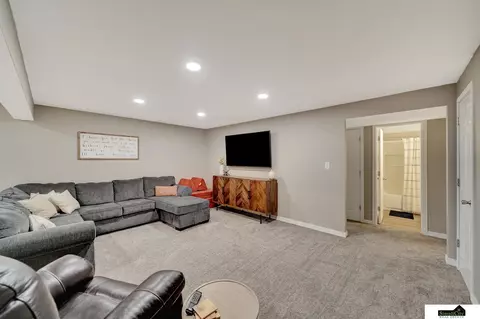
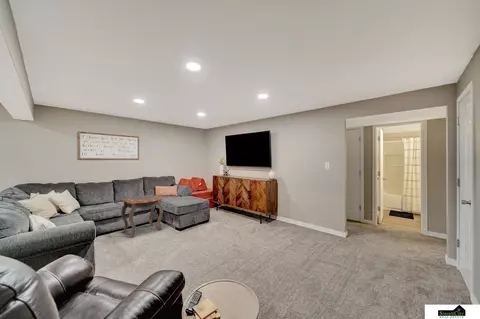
+ side table [120,194,164,239]
